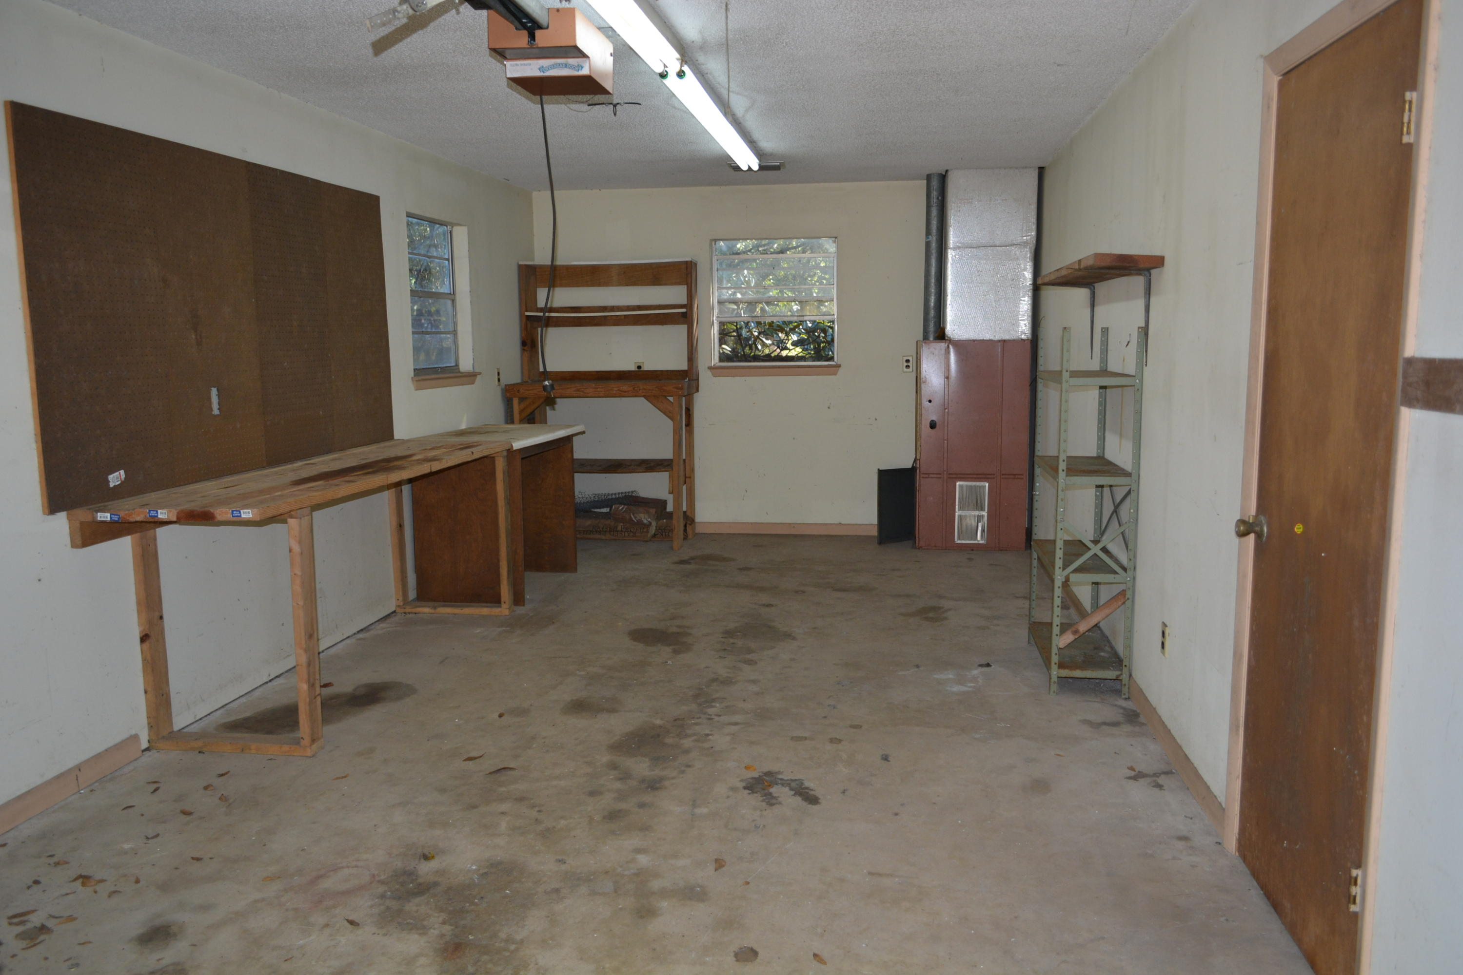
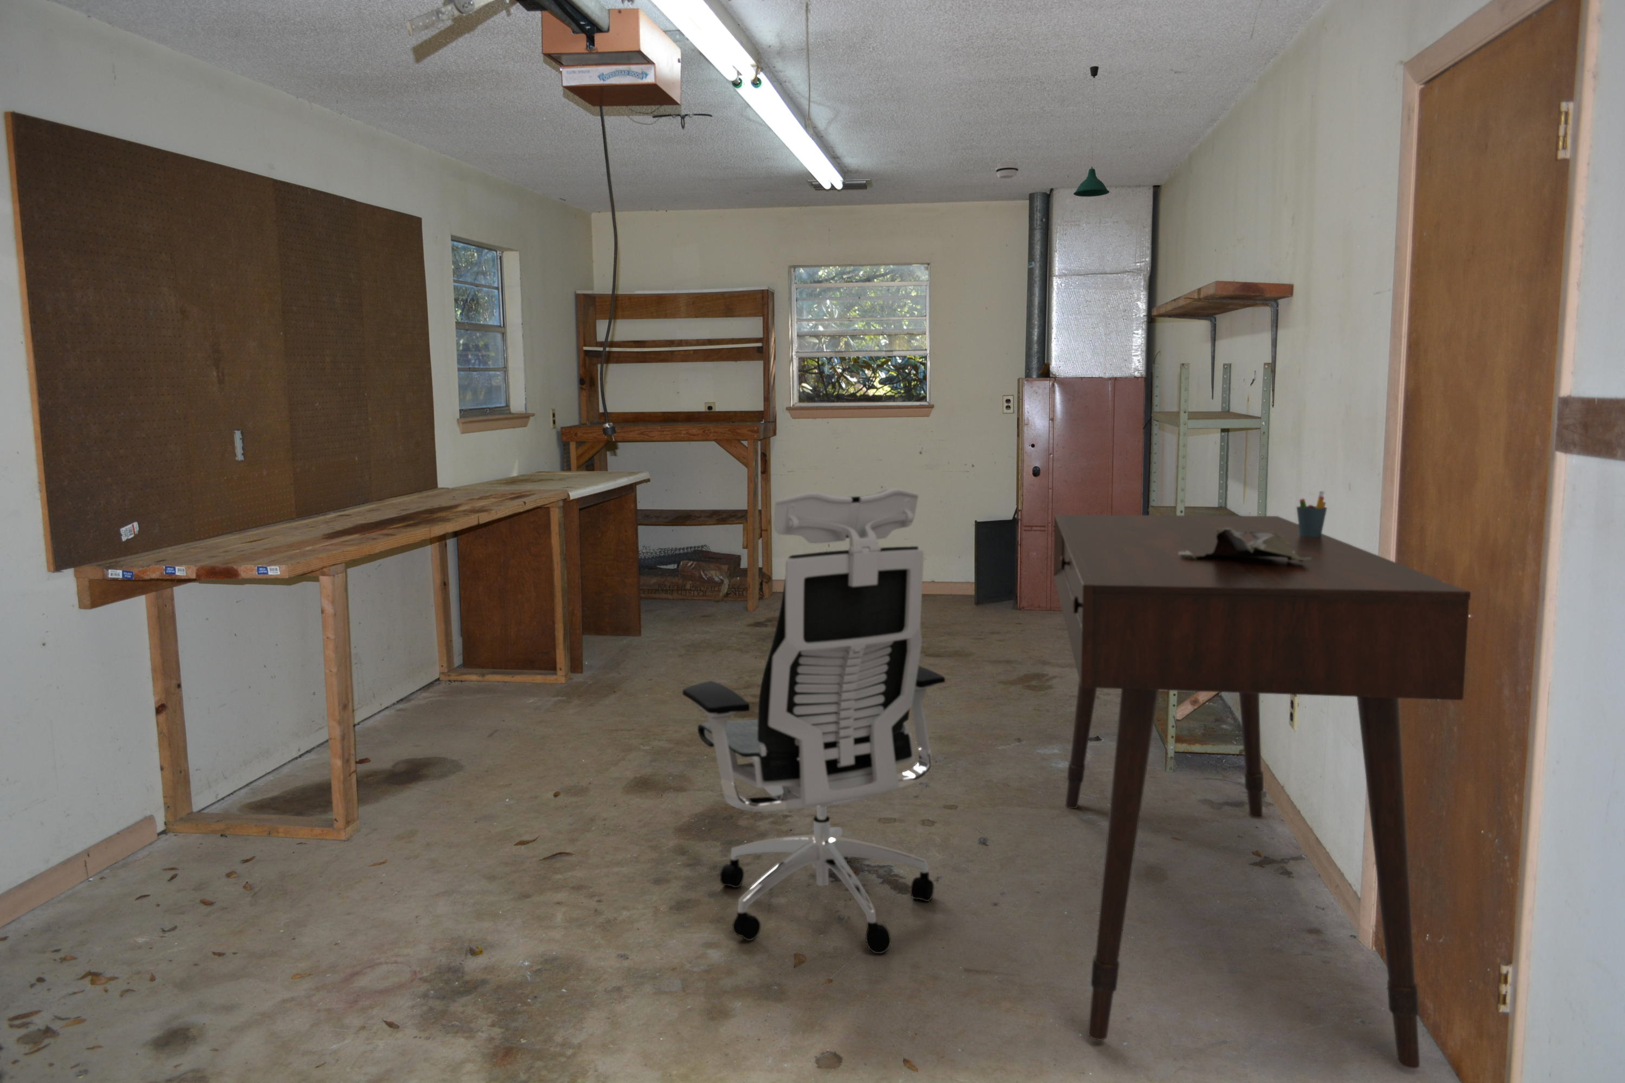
+ pen holder [1296,491,1328,537]
+ smoke detector [995,161,1019,179]
+ pendant light [1072,65,1110,197]
+ diary [1179,528,1312,562]
+ office chair [682,487,945,954]
+ desk [1053,514,1471,1068]
